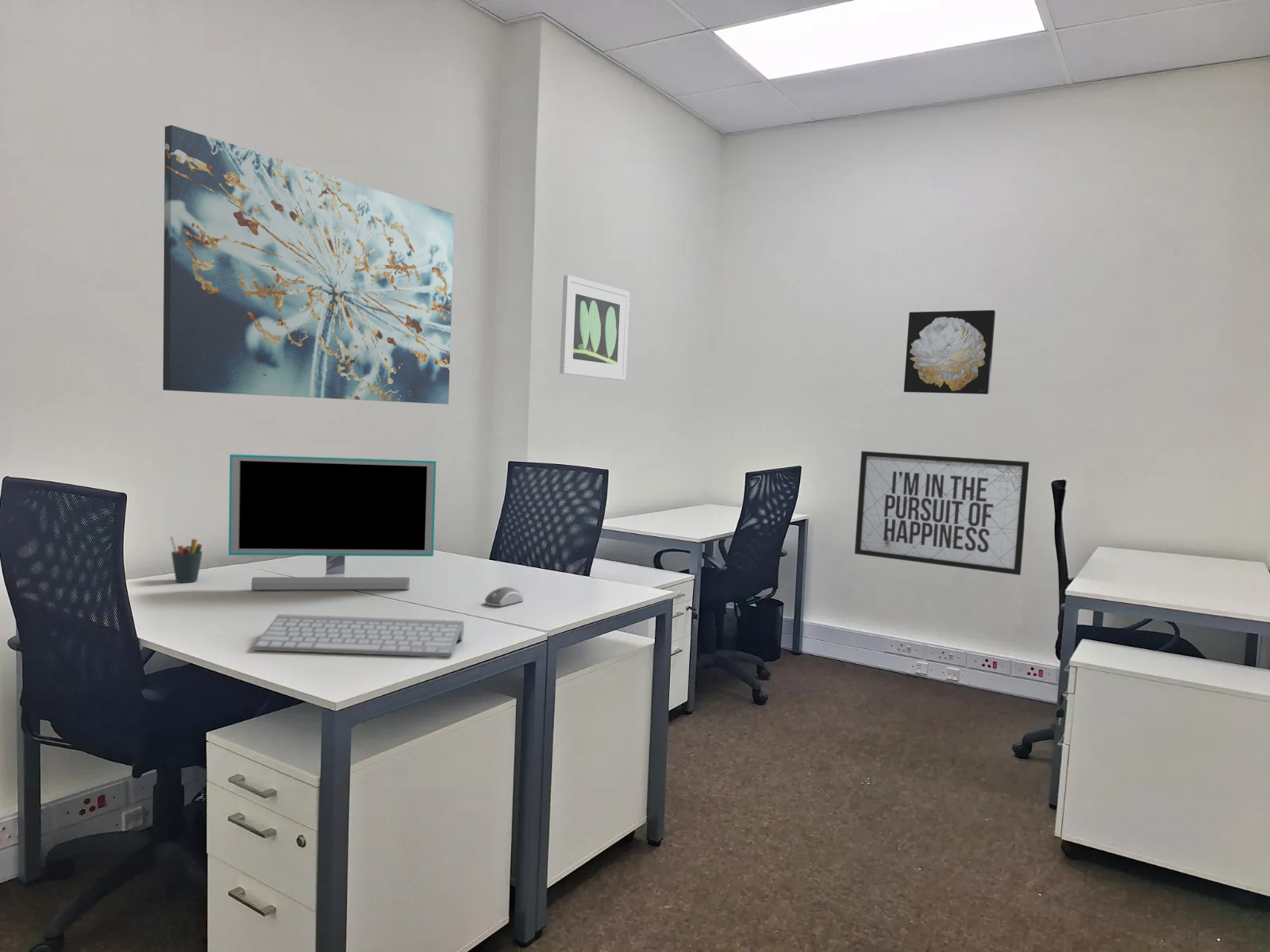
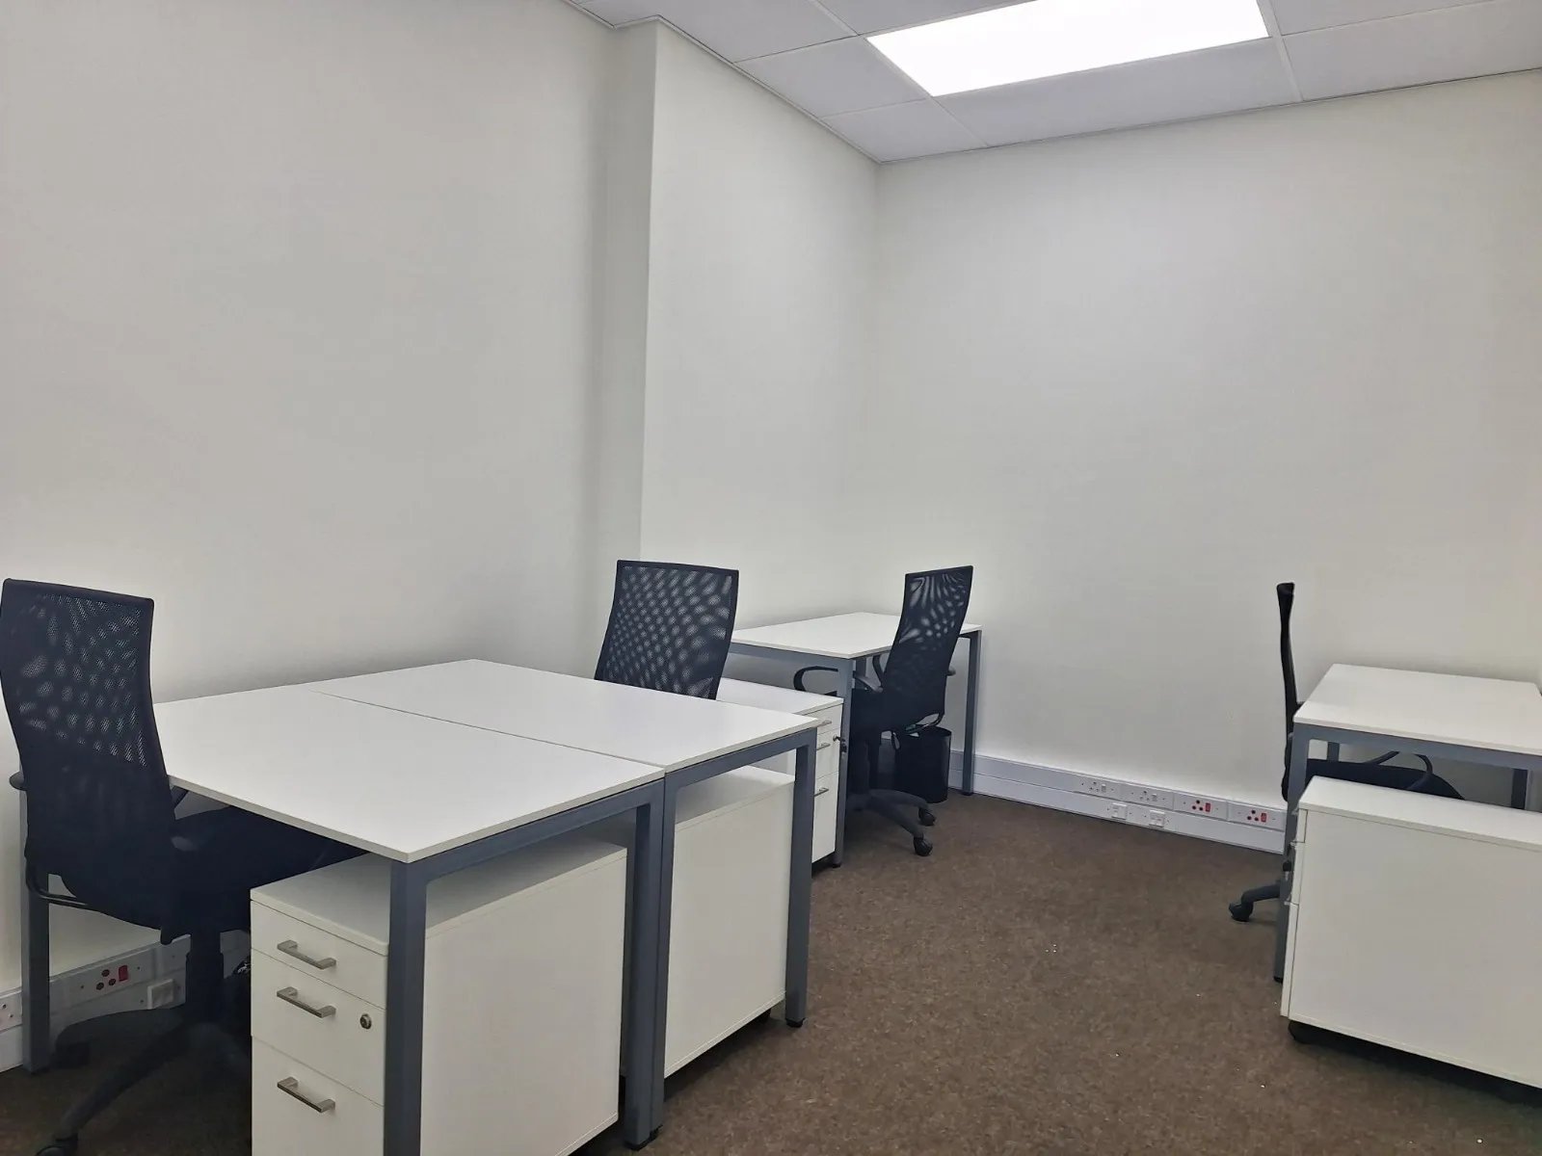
- mirror [854,451,1030,576]
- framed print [559,274,630,382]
- pen holder [170,536,203,583]
- keyboard [252,613,465,658]
- wall art [162,125,455,405]
- computer mouse [484,586,525,607]
- wall art [903,309,996,395]
- monitor [228,453,437,591]
